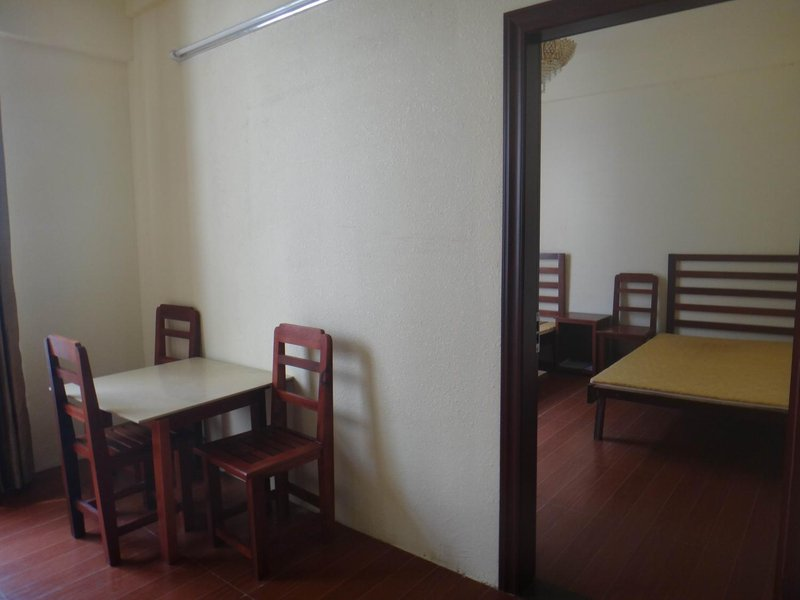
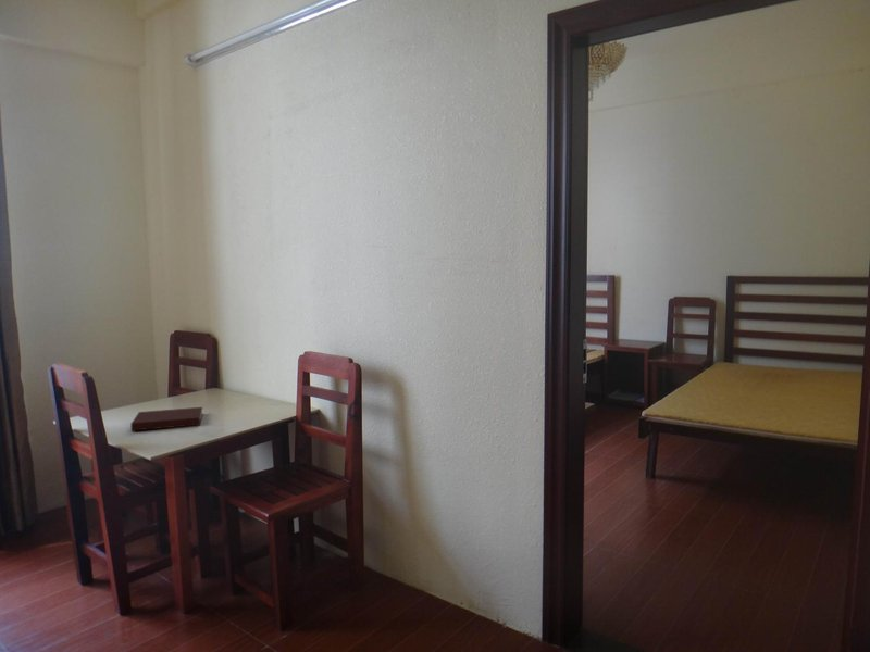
+ notebook [130,406,203,432]
